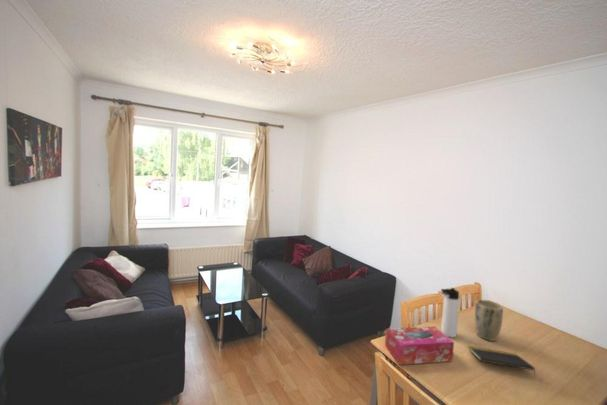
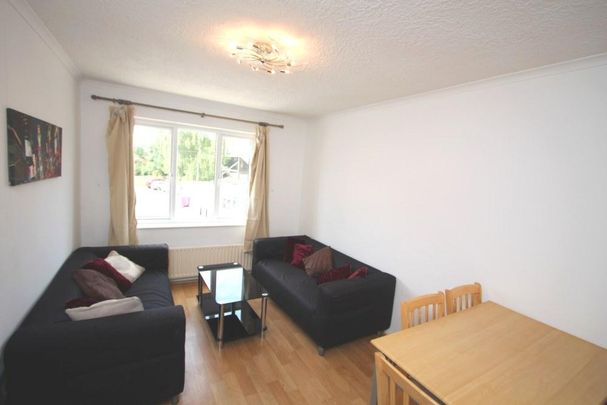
- plant pot [474,299,504,342]
- tissue box [384,325,455,366]
- thermos bottle [440,287,460,339]
- notepad [467,345,536,377]
